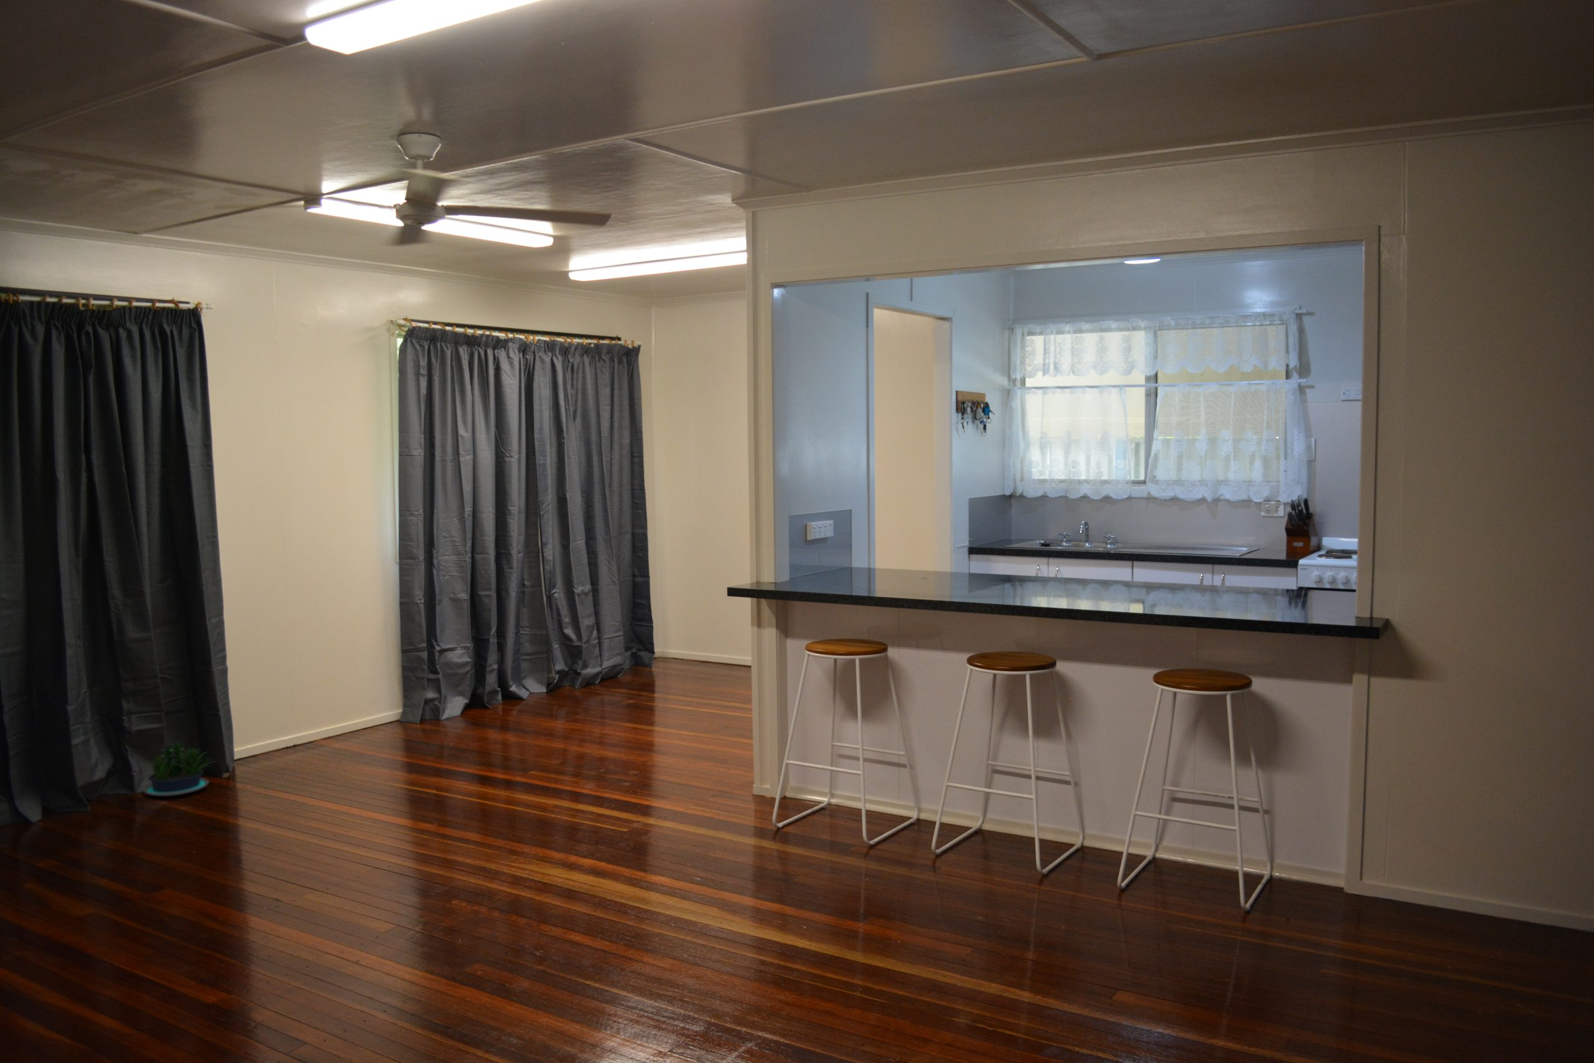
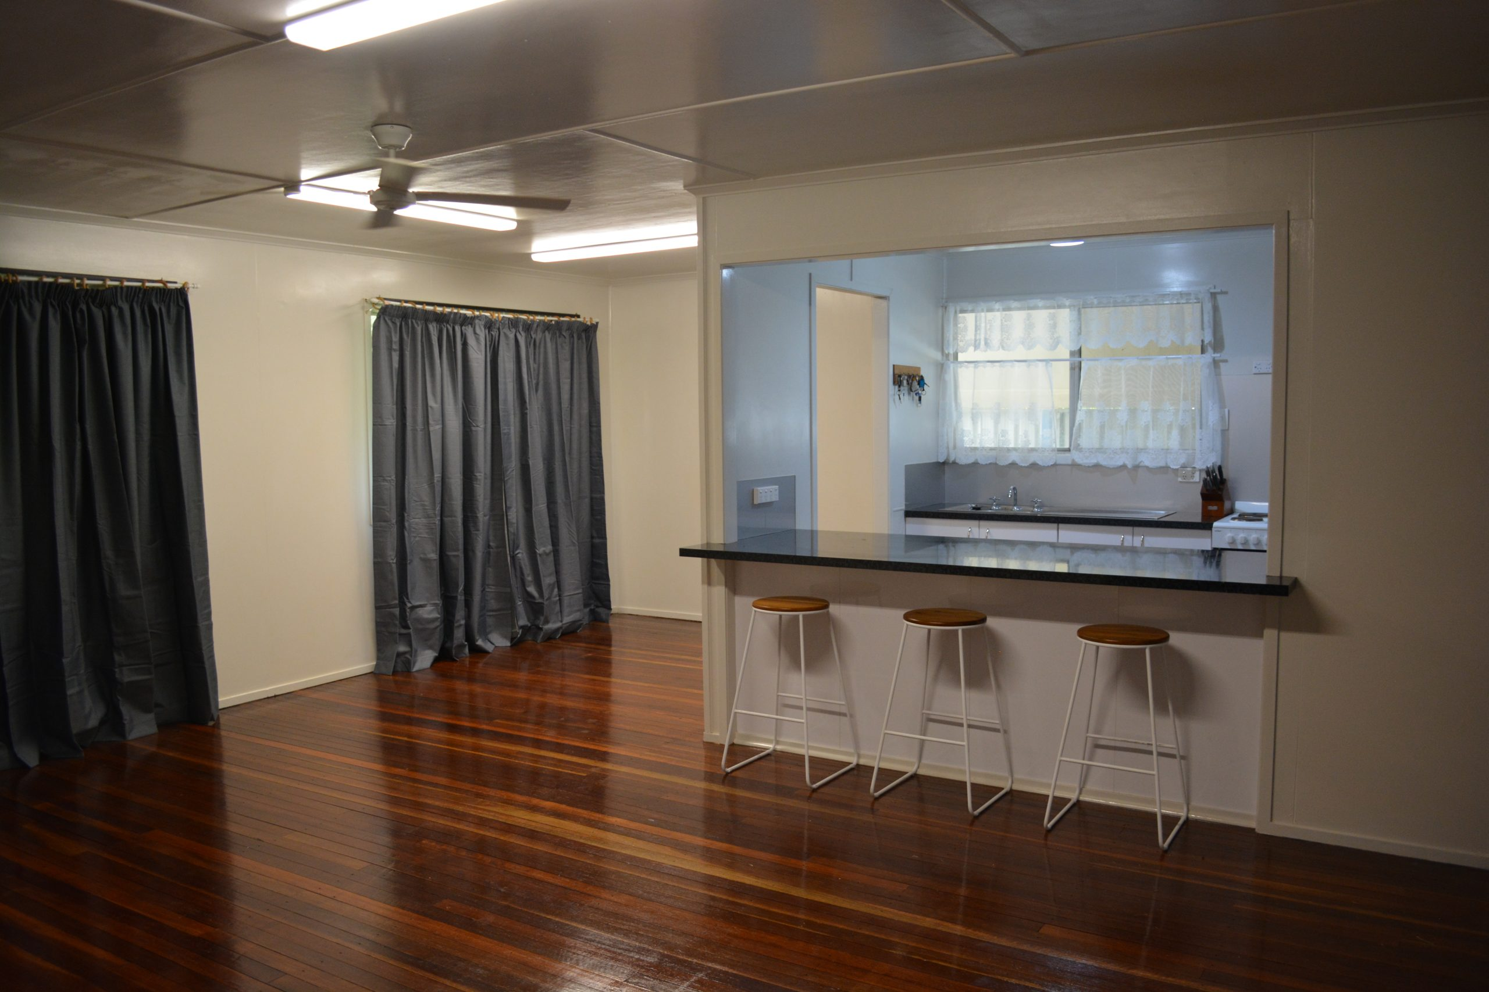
- potted plant [142,741,217,797]
